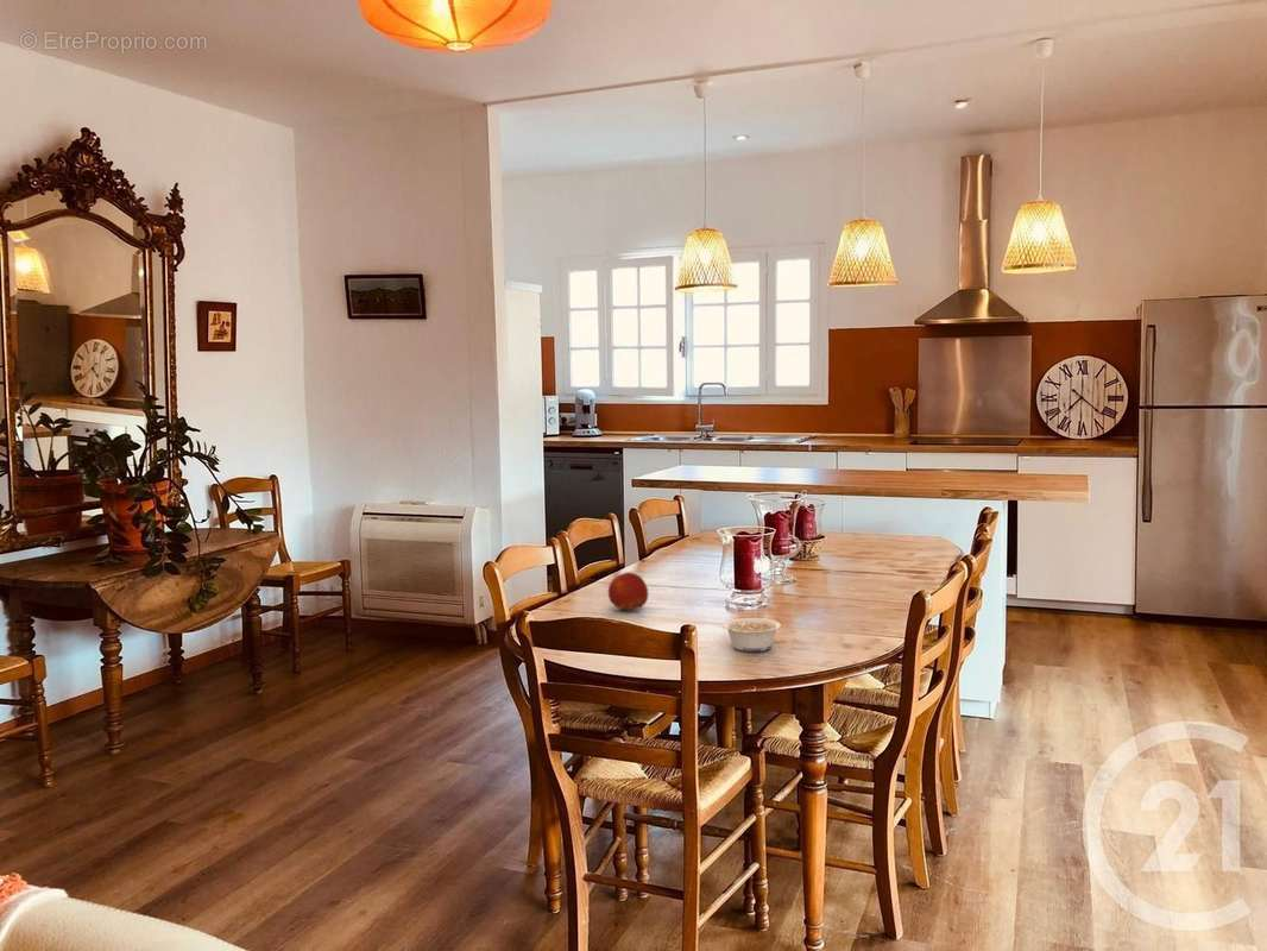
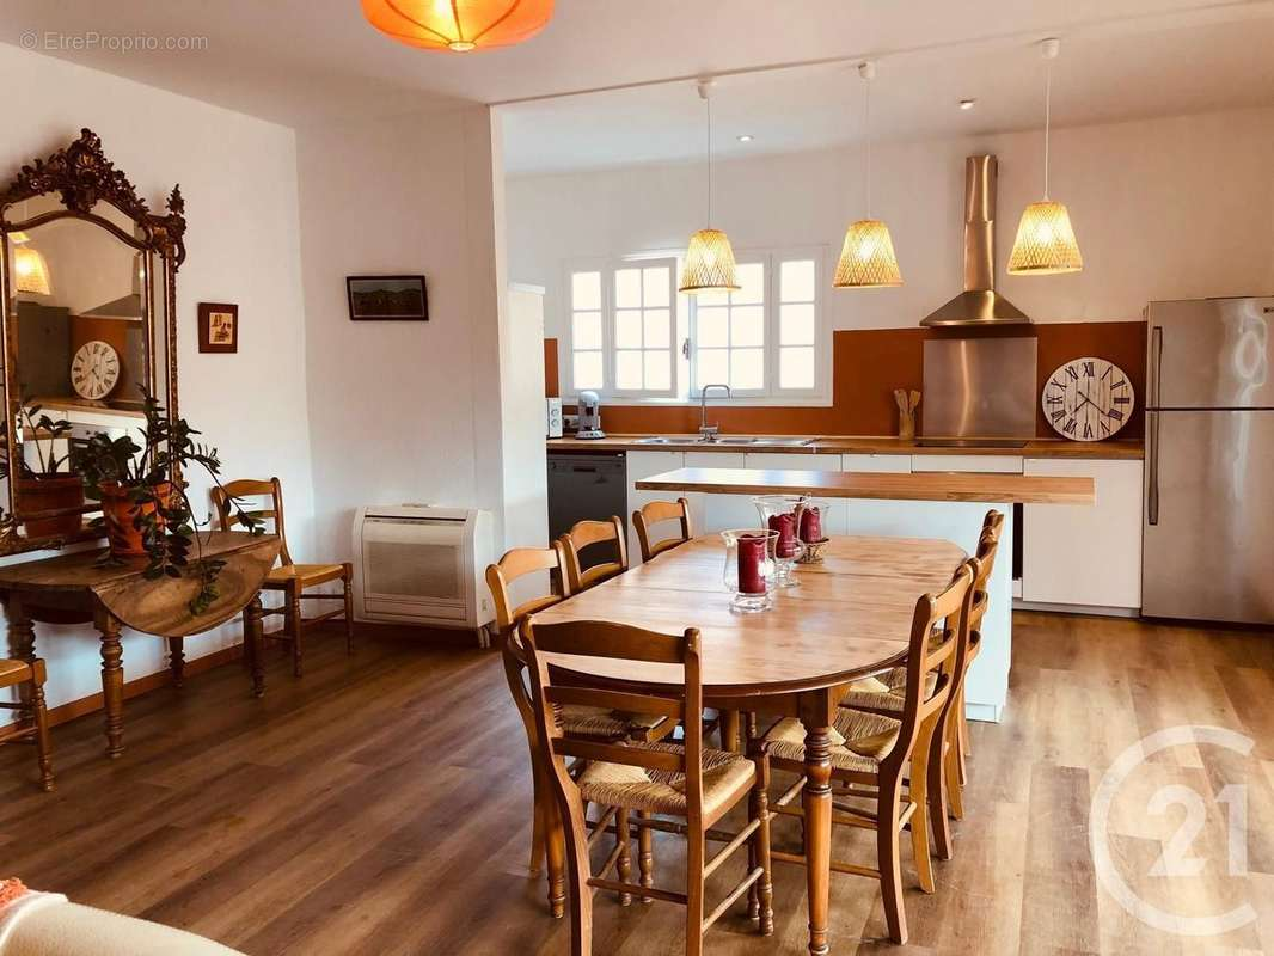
- fruit [607,571,649,612]
- legume [720,617,782,653]
